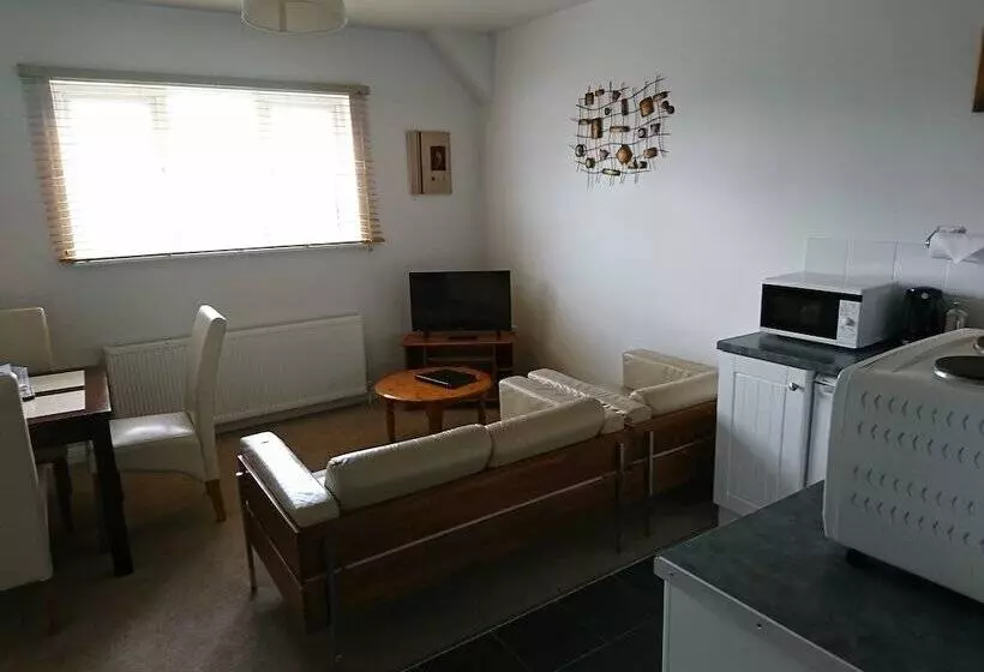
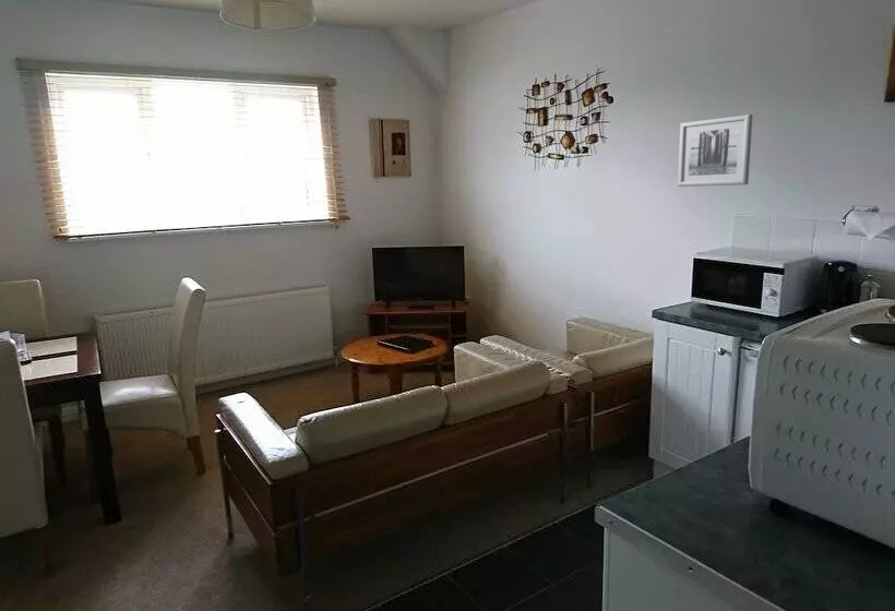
+ wall art [677,113,754,188]
